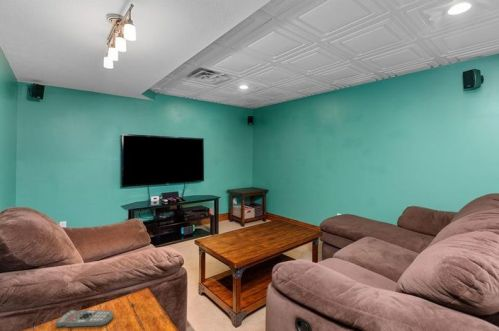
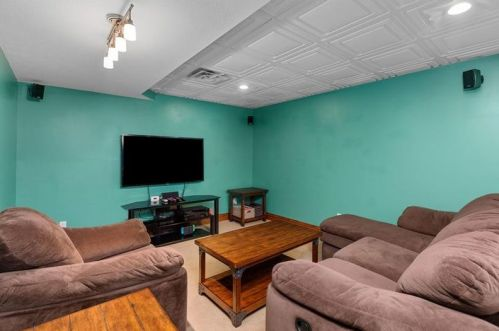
- remote control [54,309,115,329]
